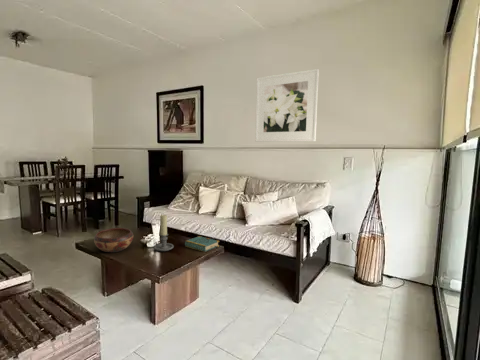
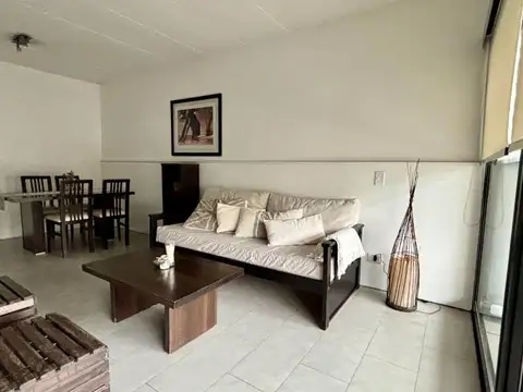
- candle holder [153,214,175,252]
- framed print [254,68,320,142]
- decorative bowl [93,227,134,253]
- book [184,235,220,253]
